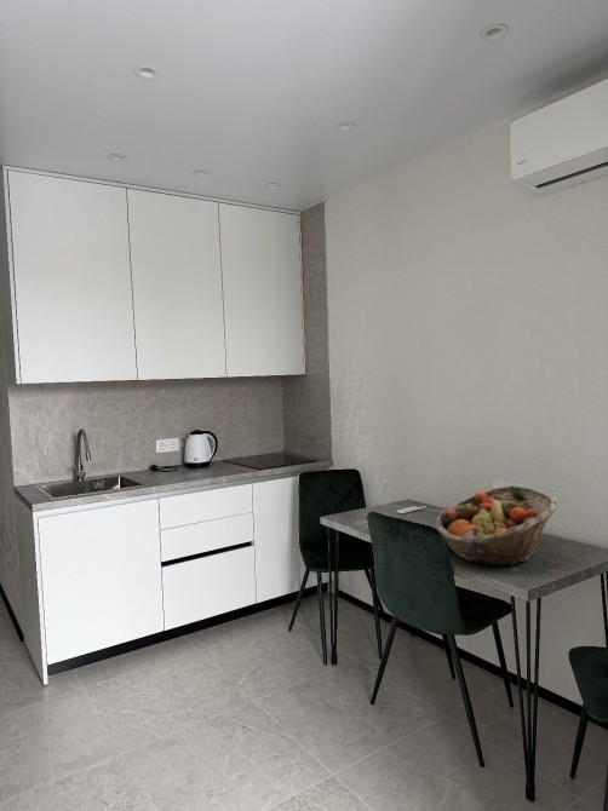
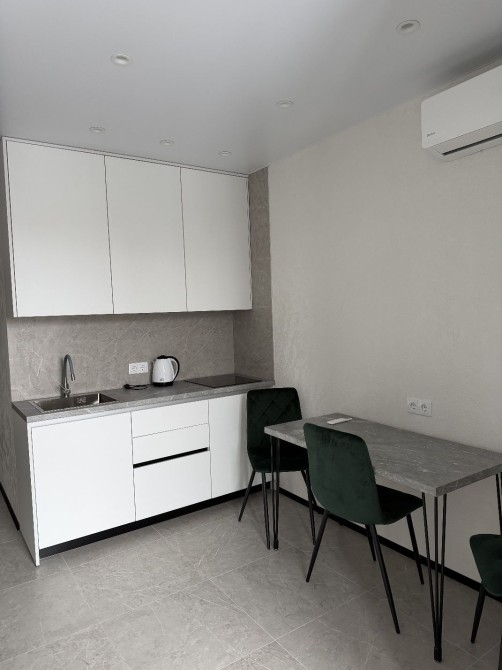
- fruit basket [434,484,560,566]
